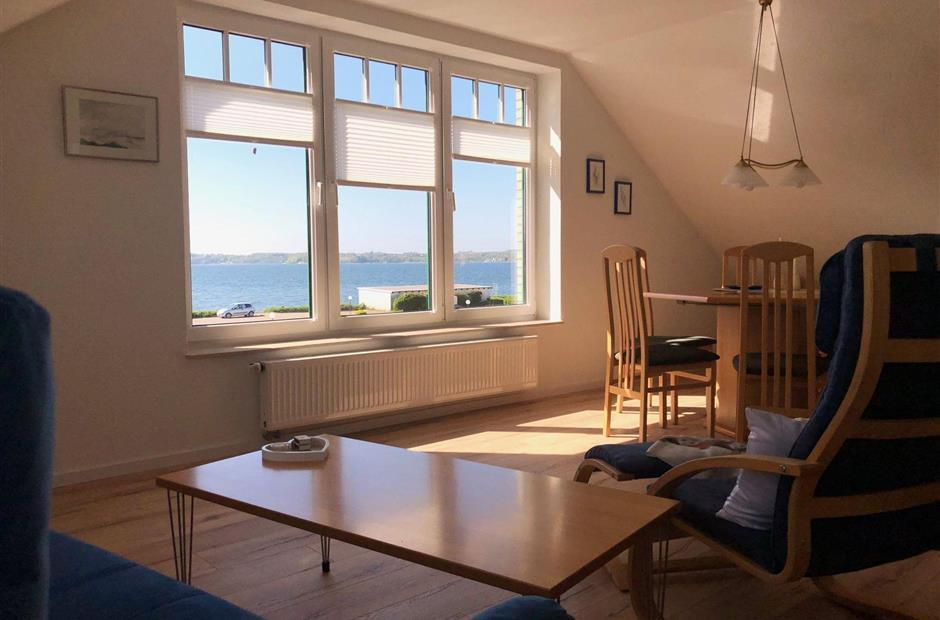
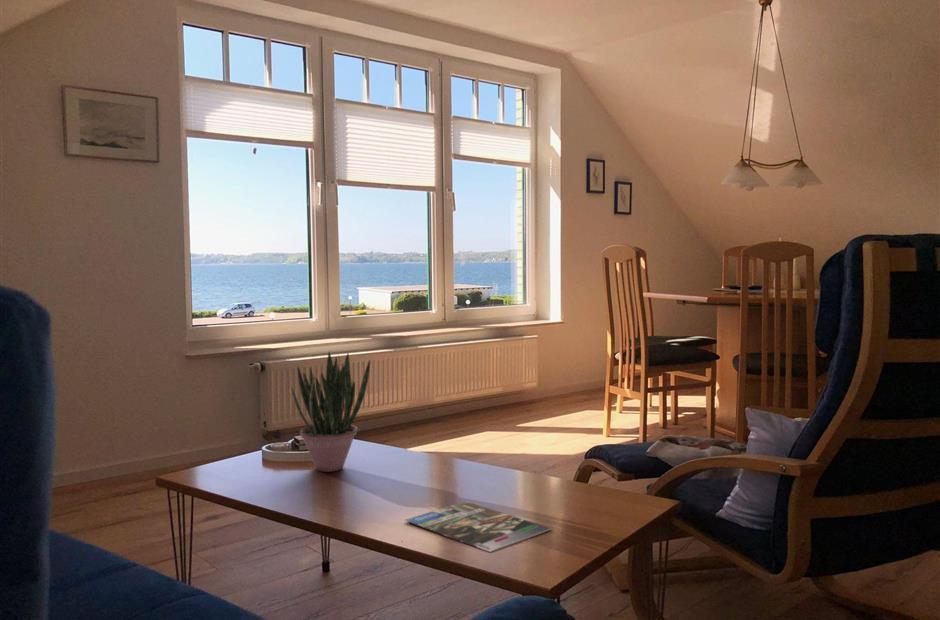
+ magazine [404,500,552,553]
+ potted plant [290,351,371,473]
